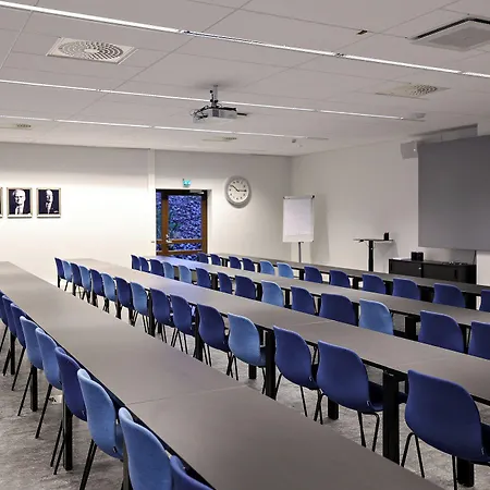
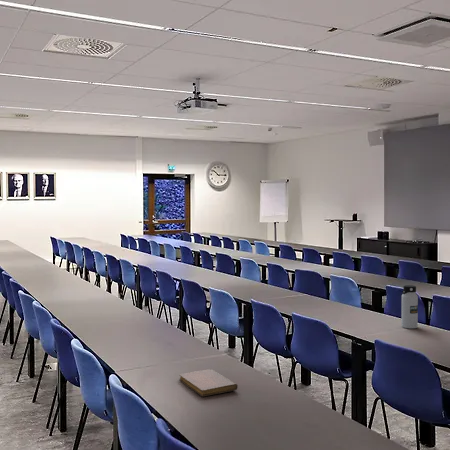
+ notebook [178,368,239,397]
+ water bottle [401,284,419,329]
